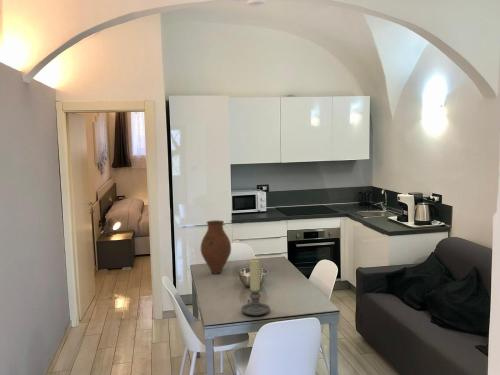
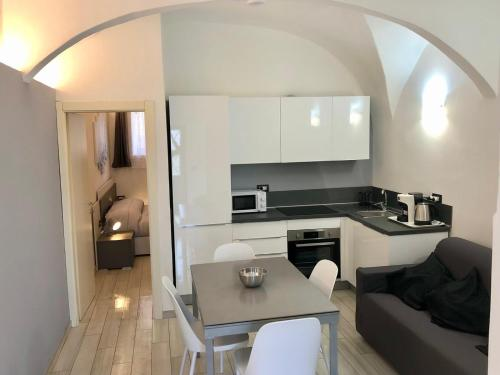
- candle holder [240,259,271,317]
- vase [200,219,232,275]
